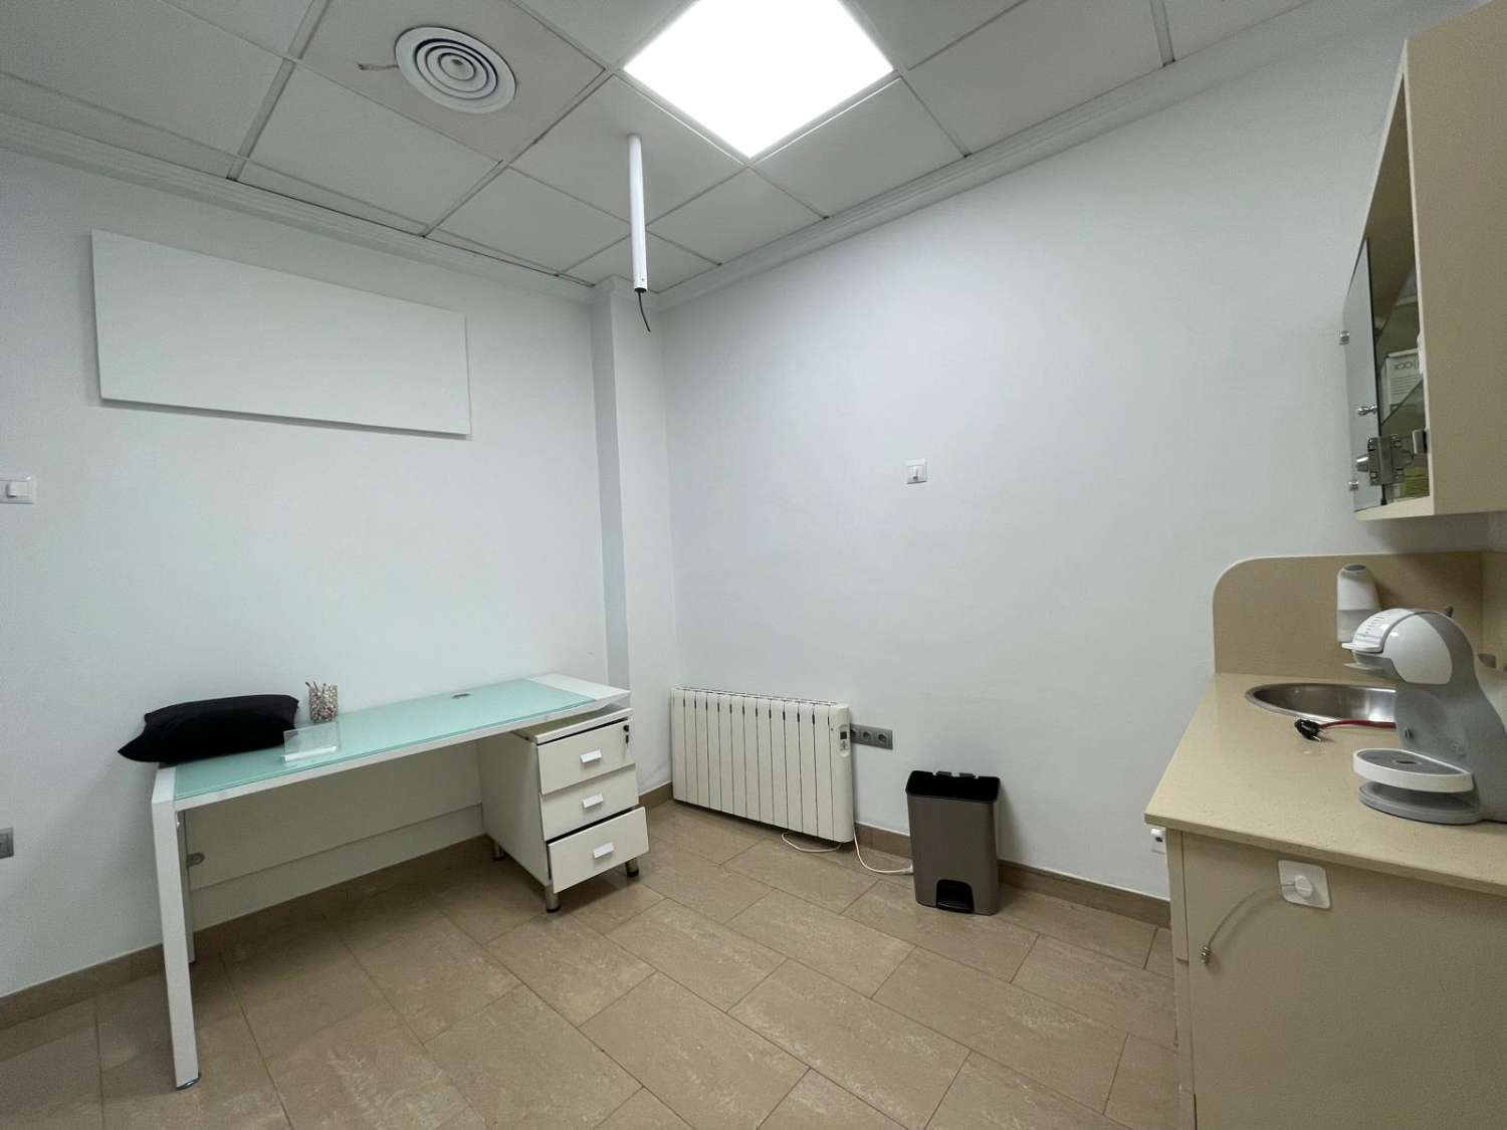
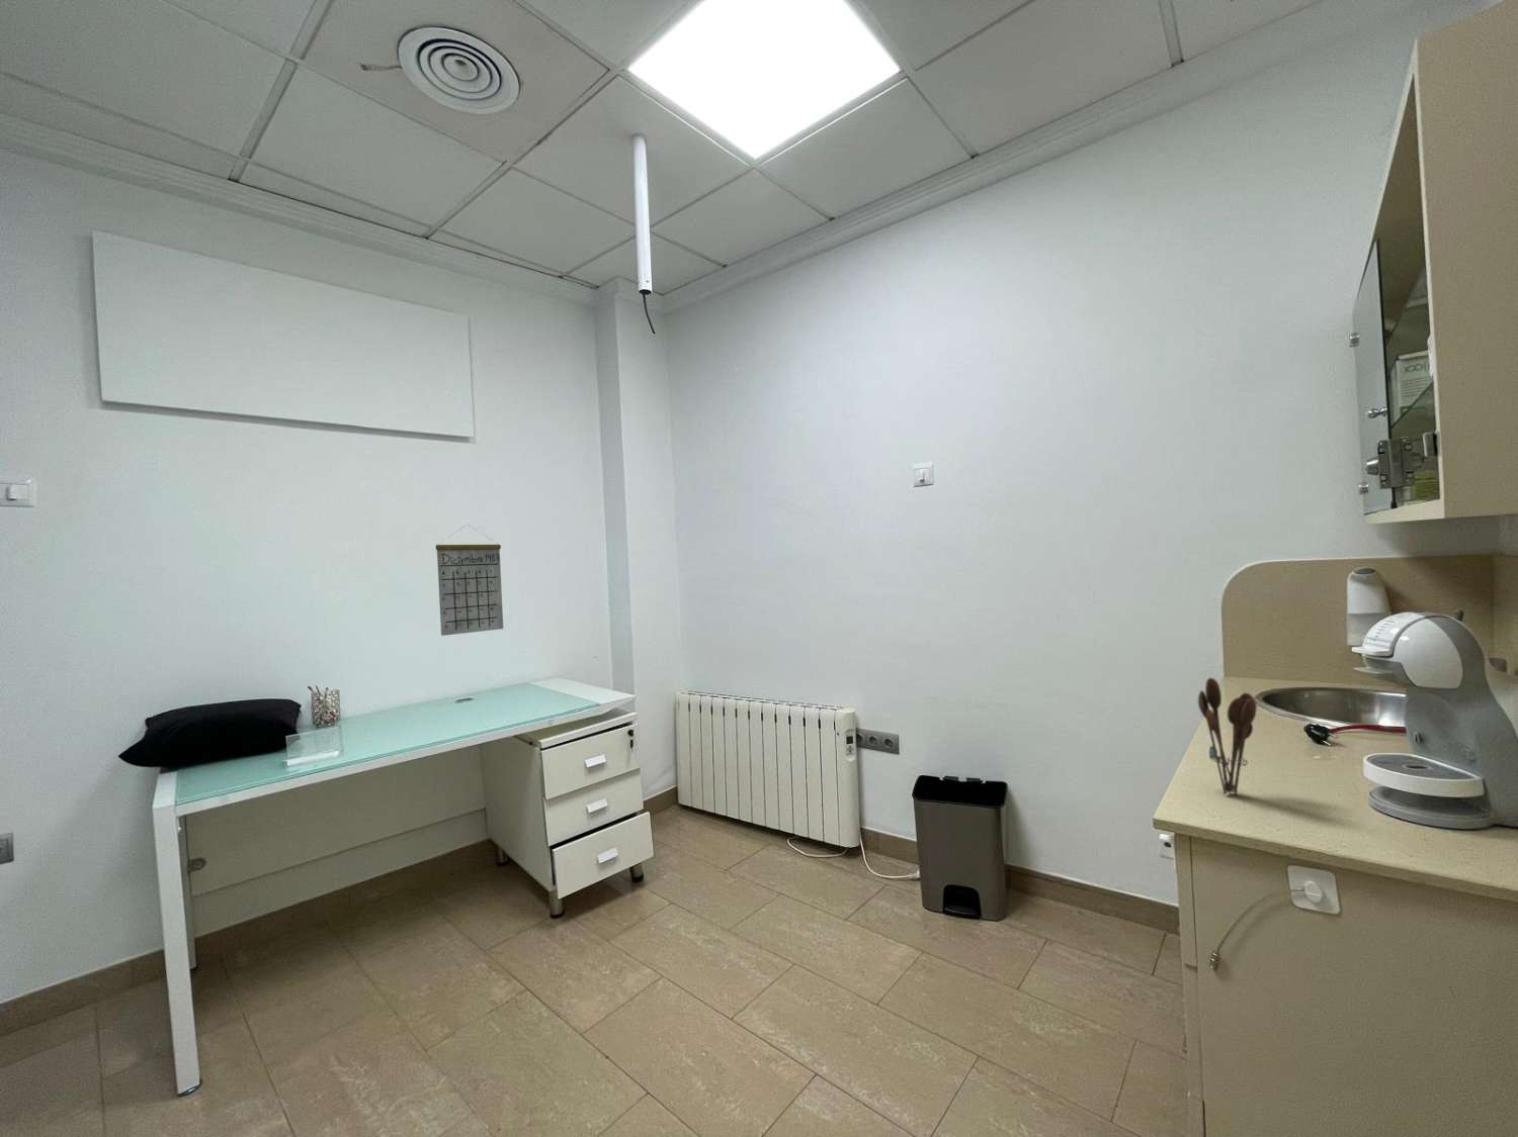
+ utensil holder [1198,677,1257,798]
+ calendar [435,524,504,637]
